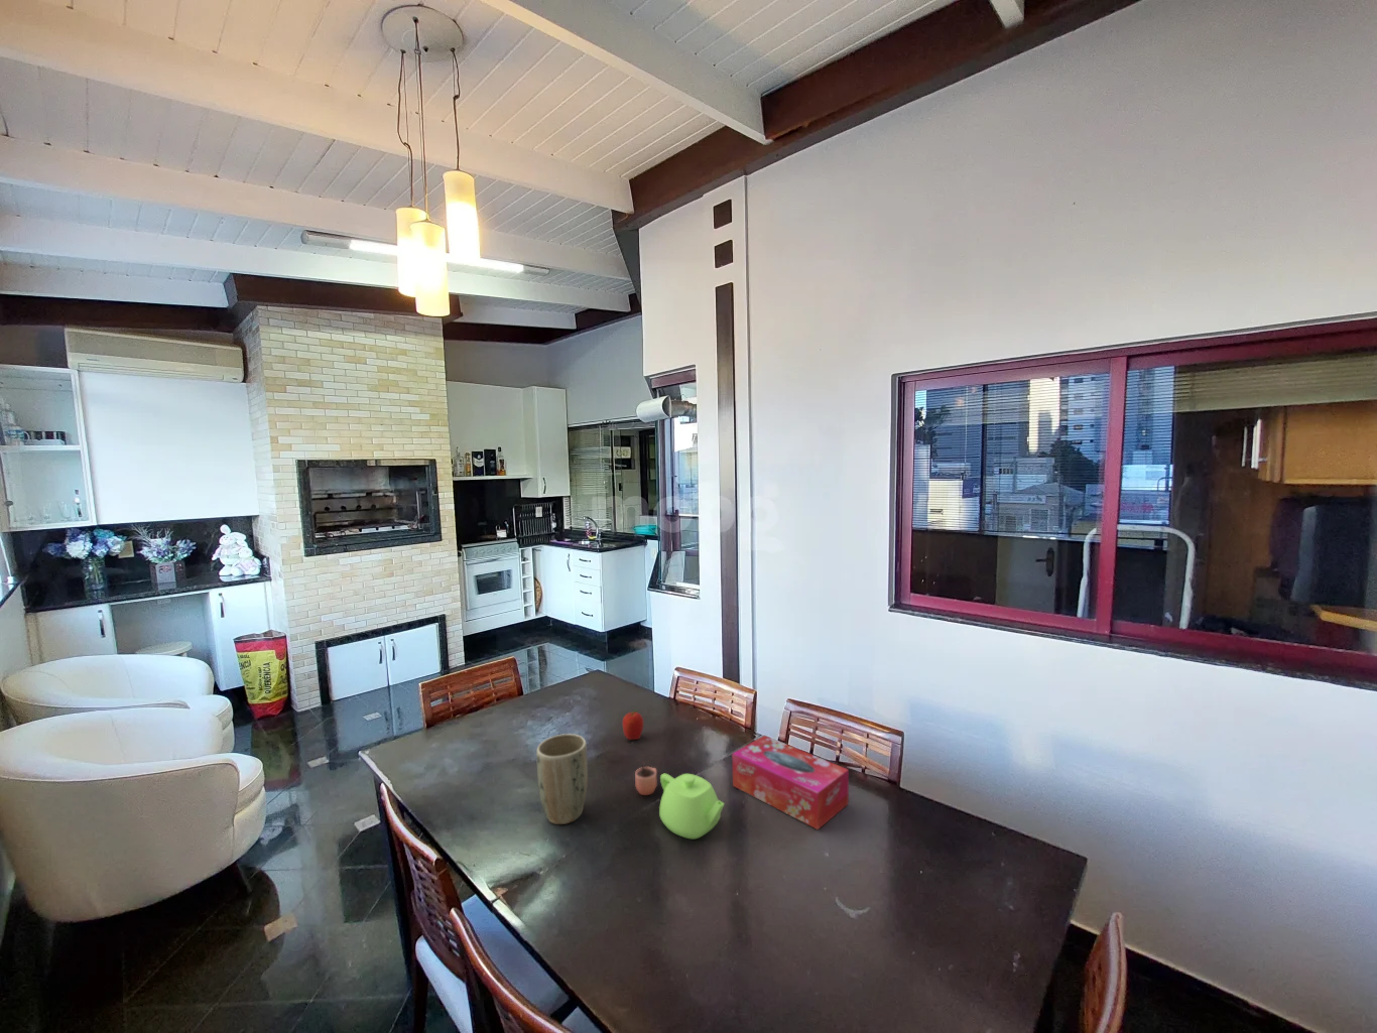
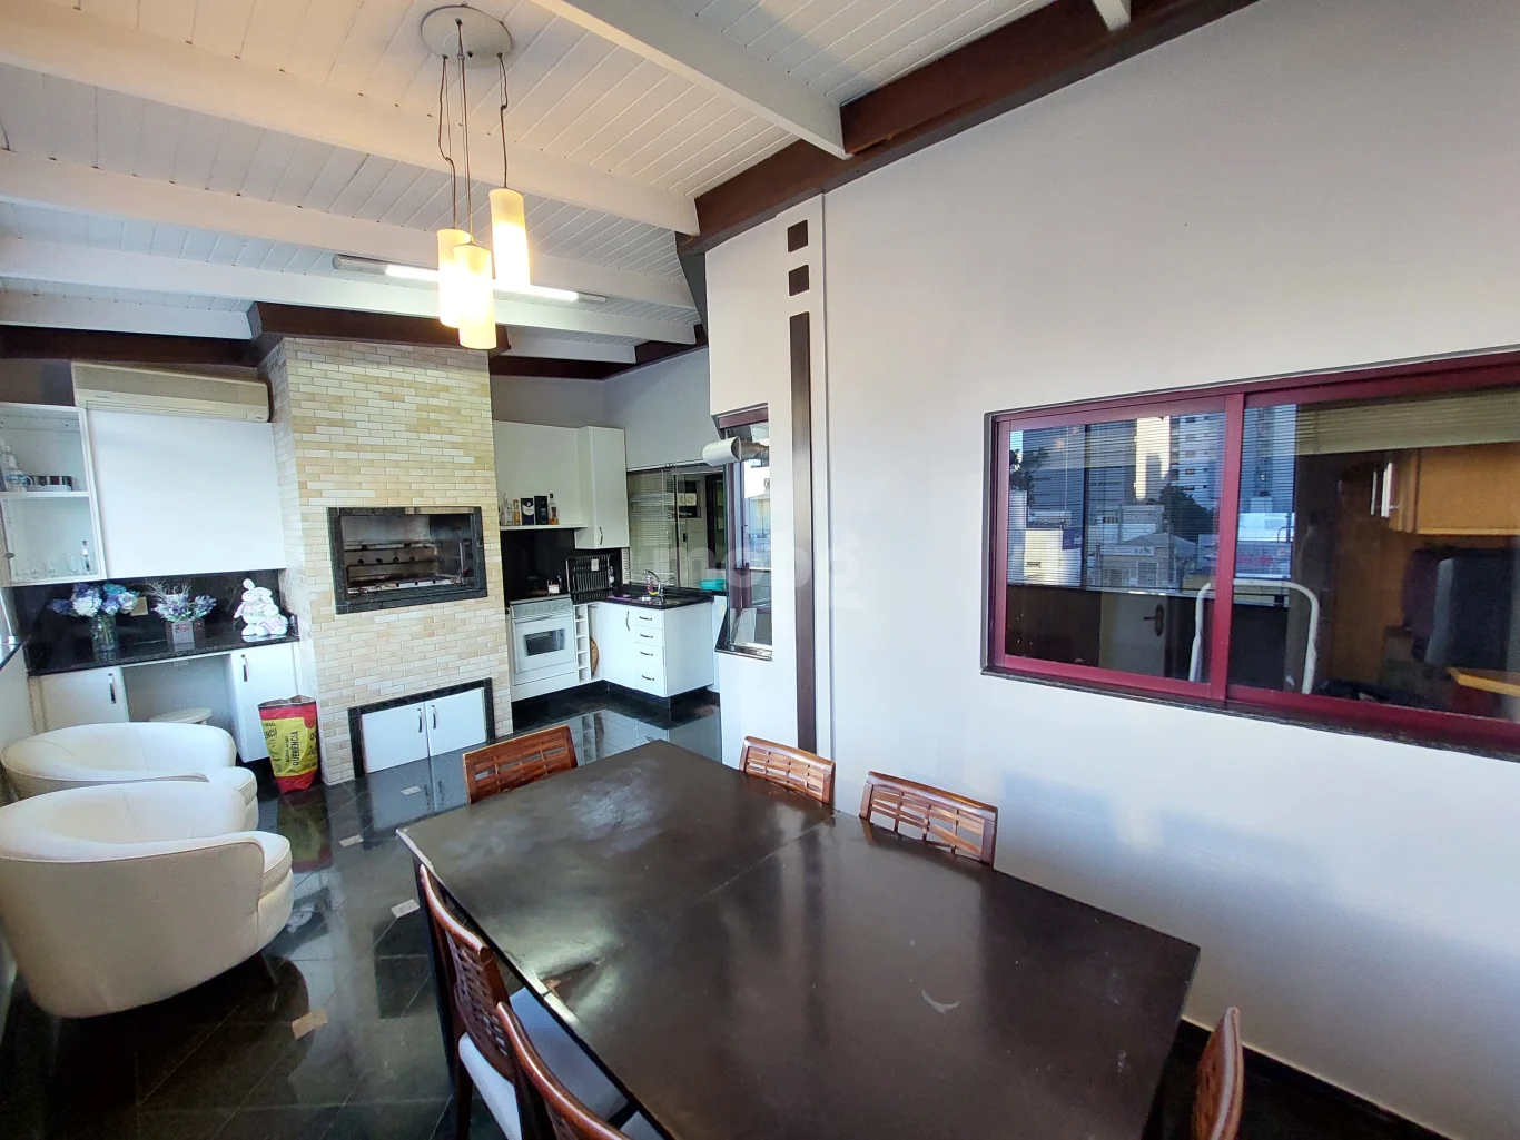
- plant pot [535,732,589,826]
- tissue box [731,735,850,830]
- teapot [659,773,725,840]
- fruit [622,709,645,741]
- cocoa [634,754,659,796]
